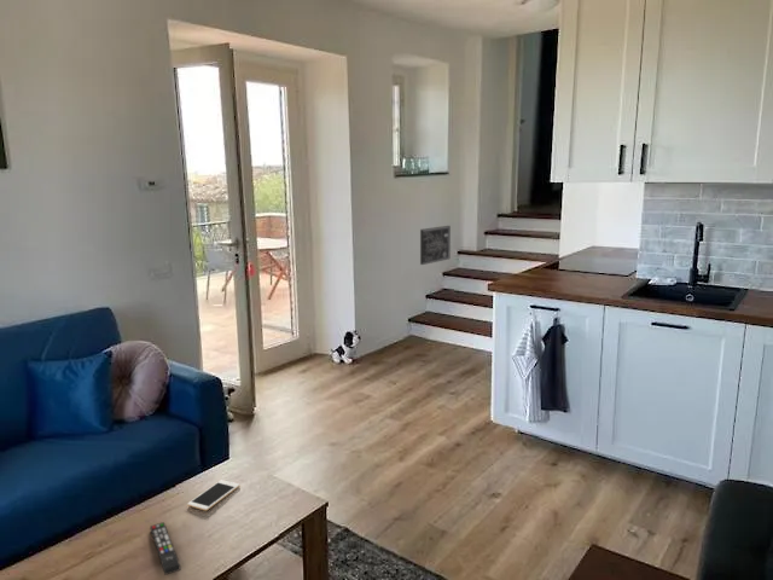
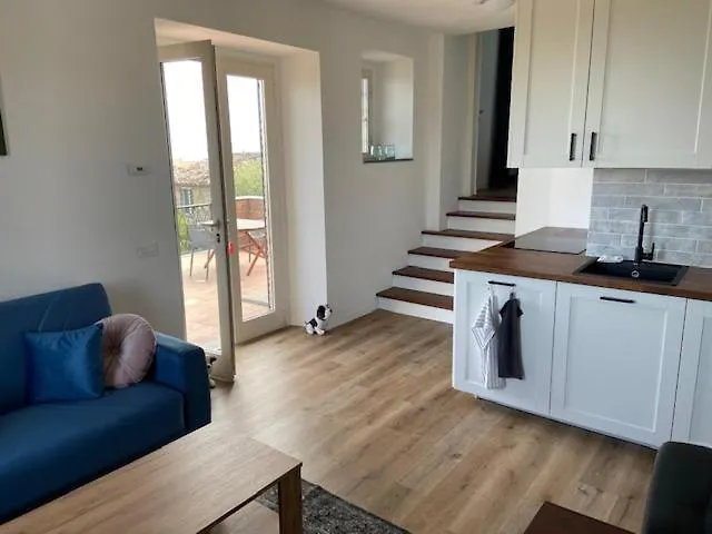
- remote control [149,521,181,576]
- wall art [419,225,452,266]
- cell phone [186,478,240,512]
